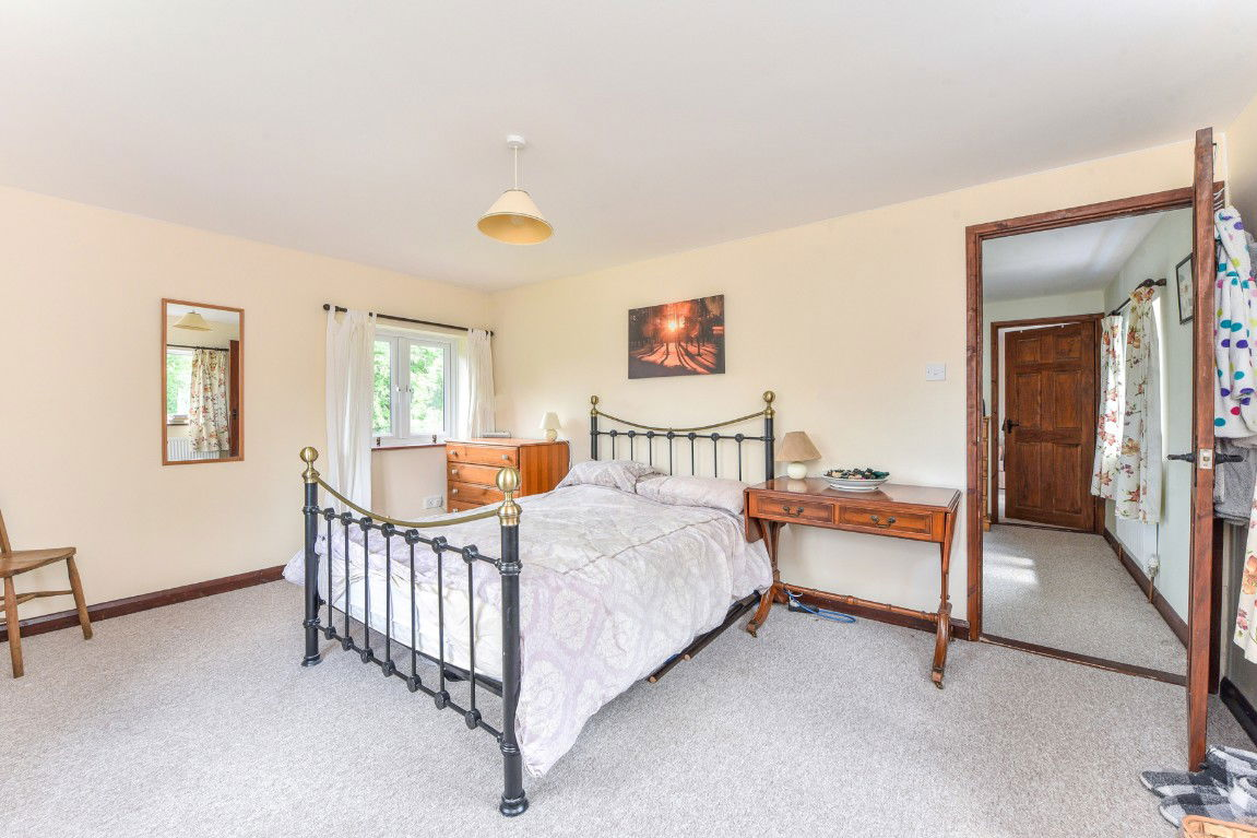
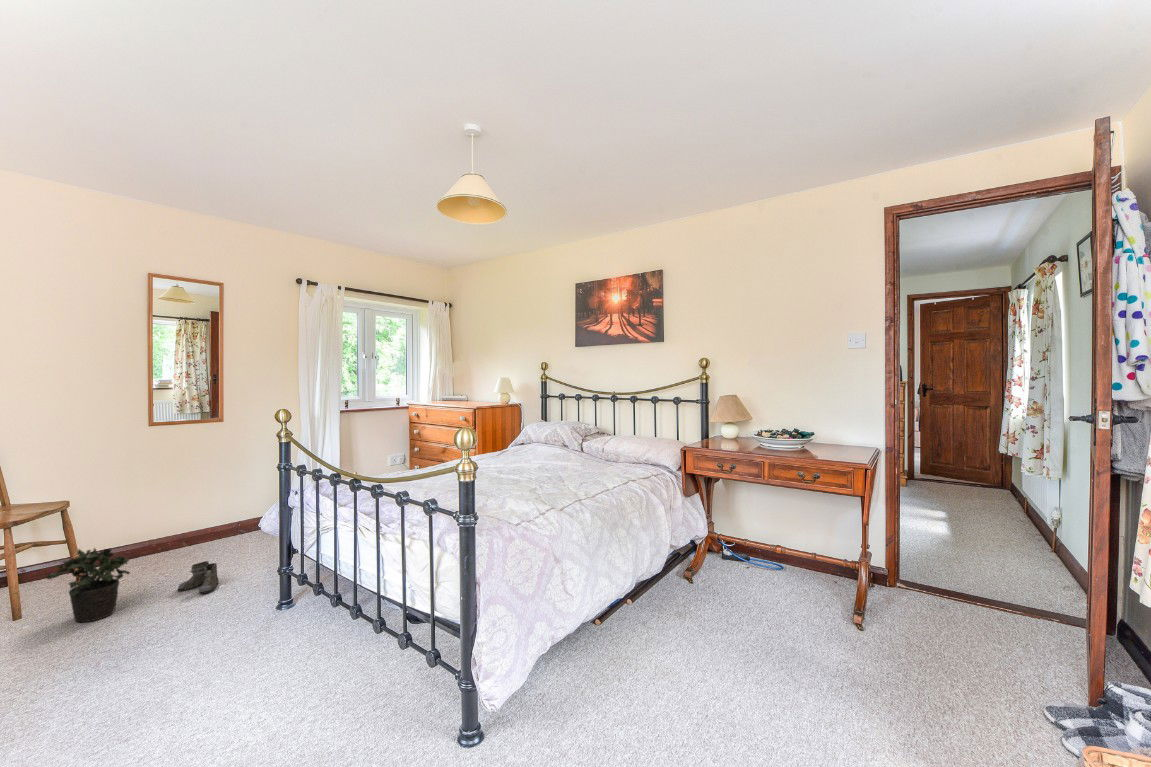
+ boots [177,560,220,595]
+ potted plant [45,547,131,623]
